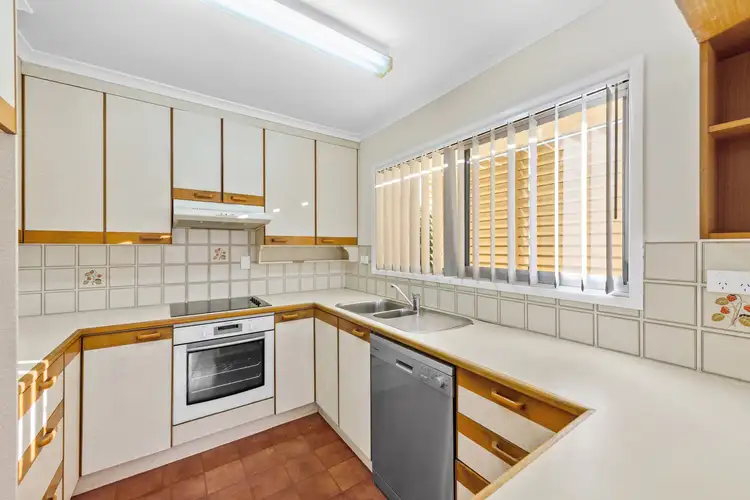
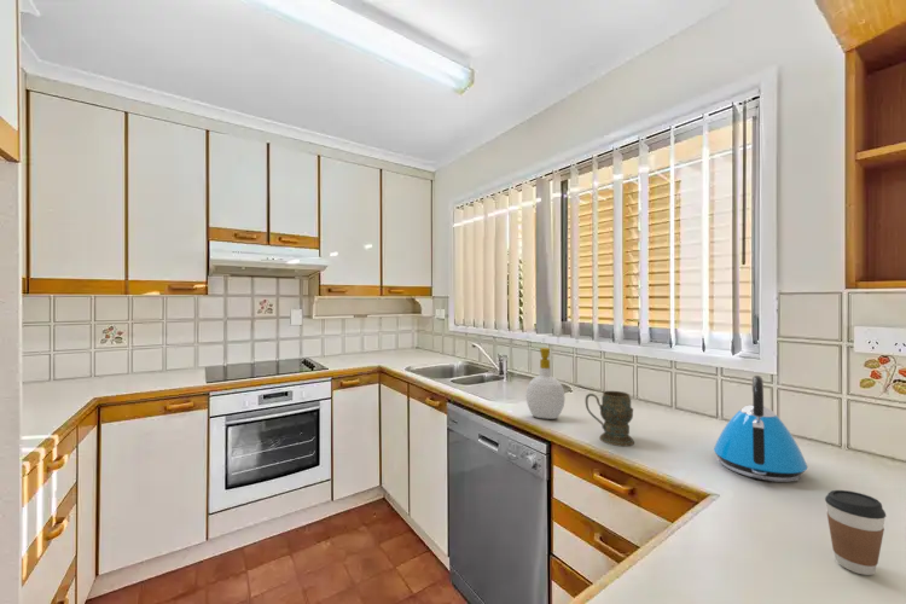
+ kettle [713,374,808,483]
+ mug [585,390,635,448]
+ coffee cup [824,489,887,576]
+ soap bottle [525,347,567,420]
